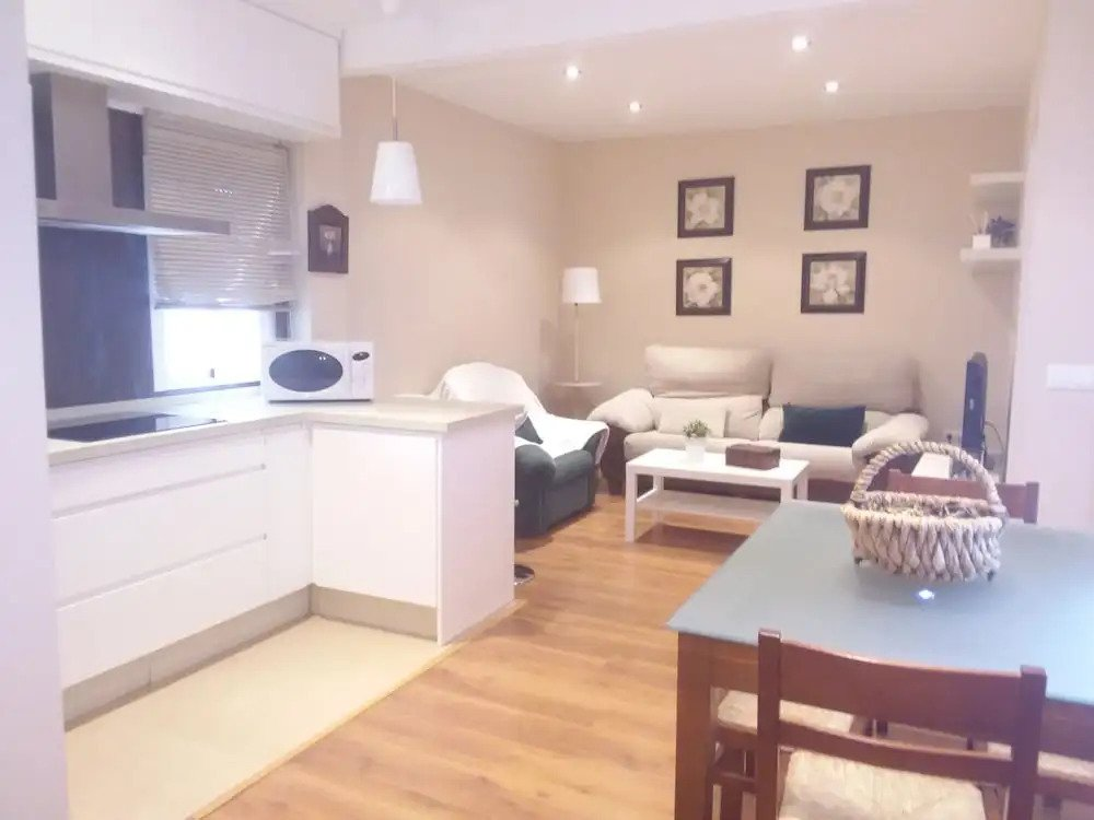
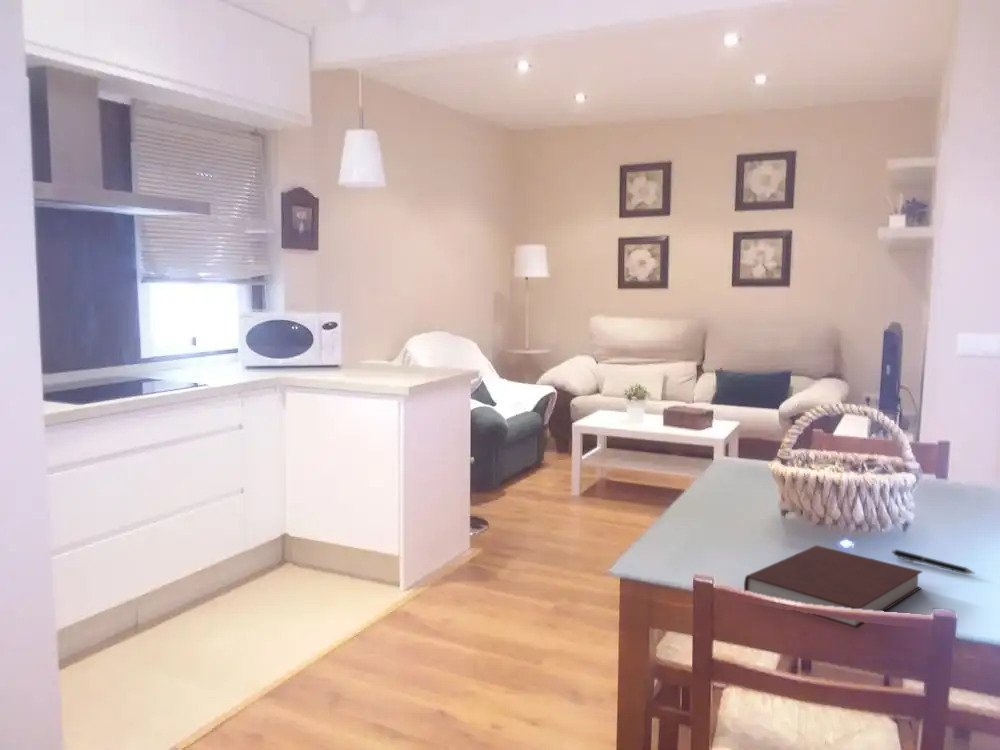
+ pen [891,549,975,575]
+ notebook [743,544,923,629]
